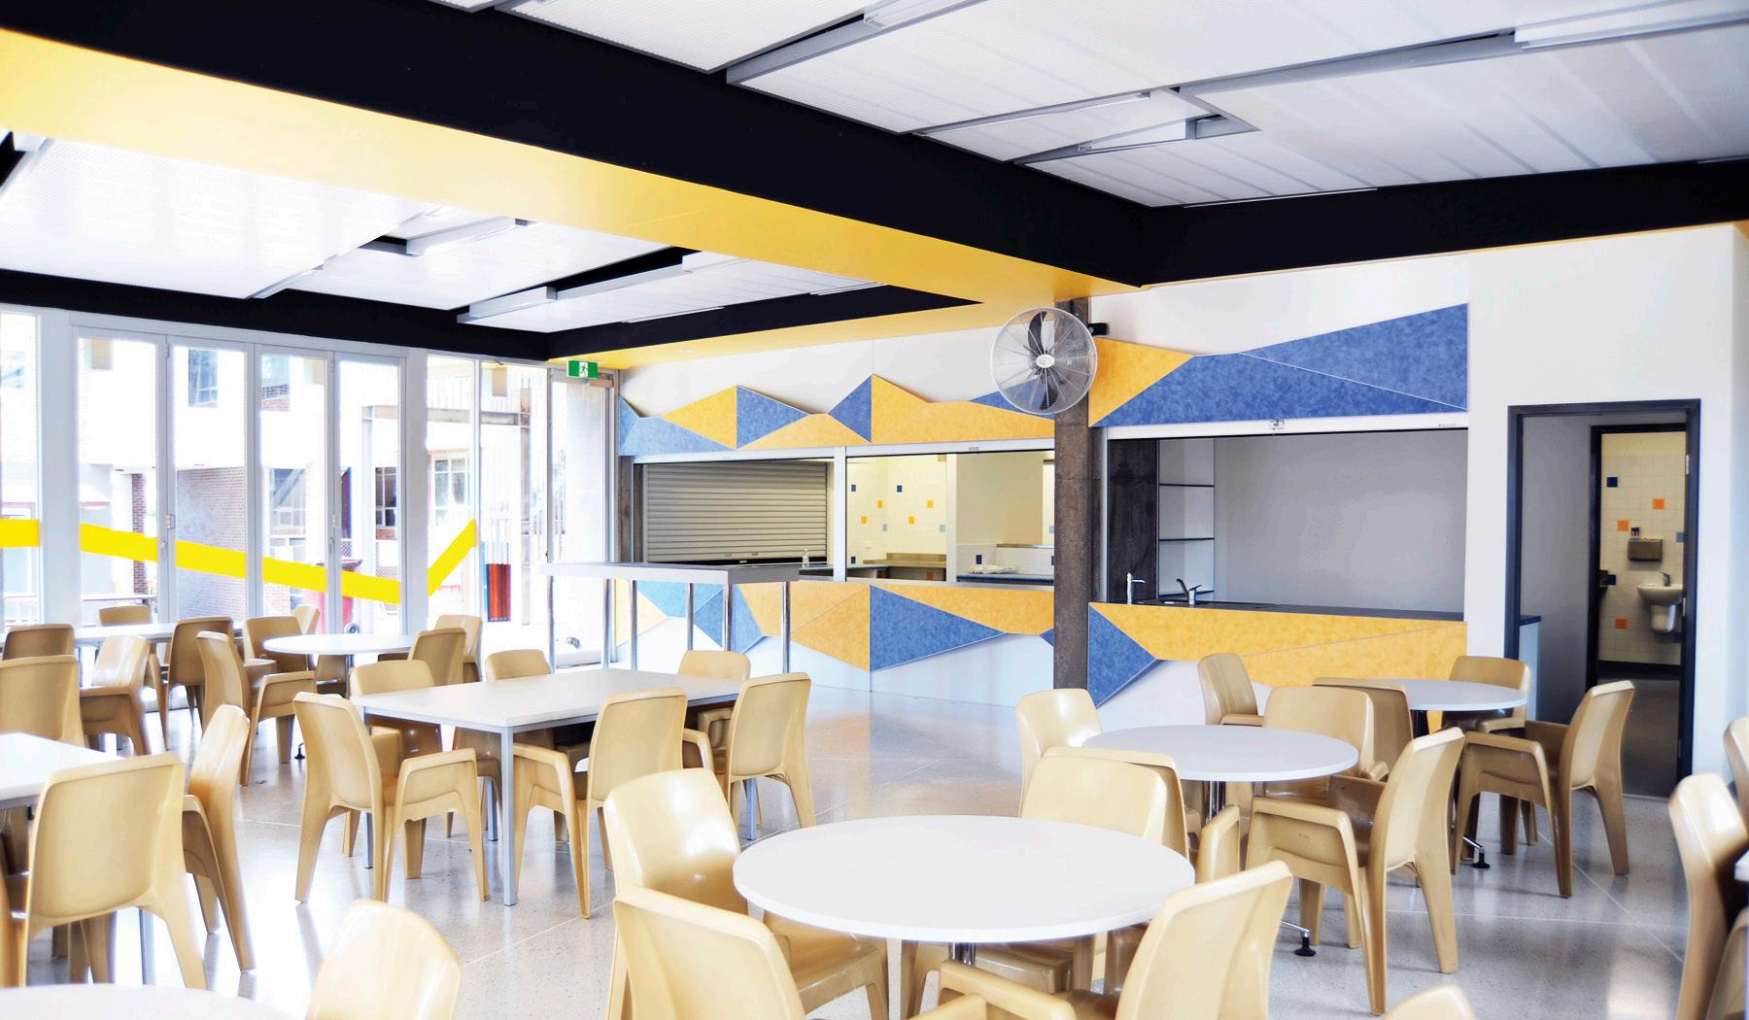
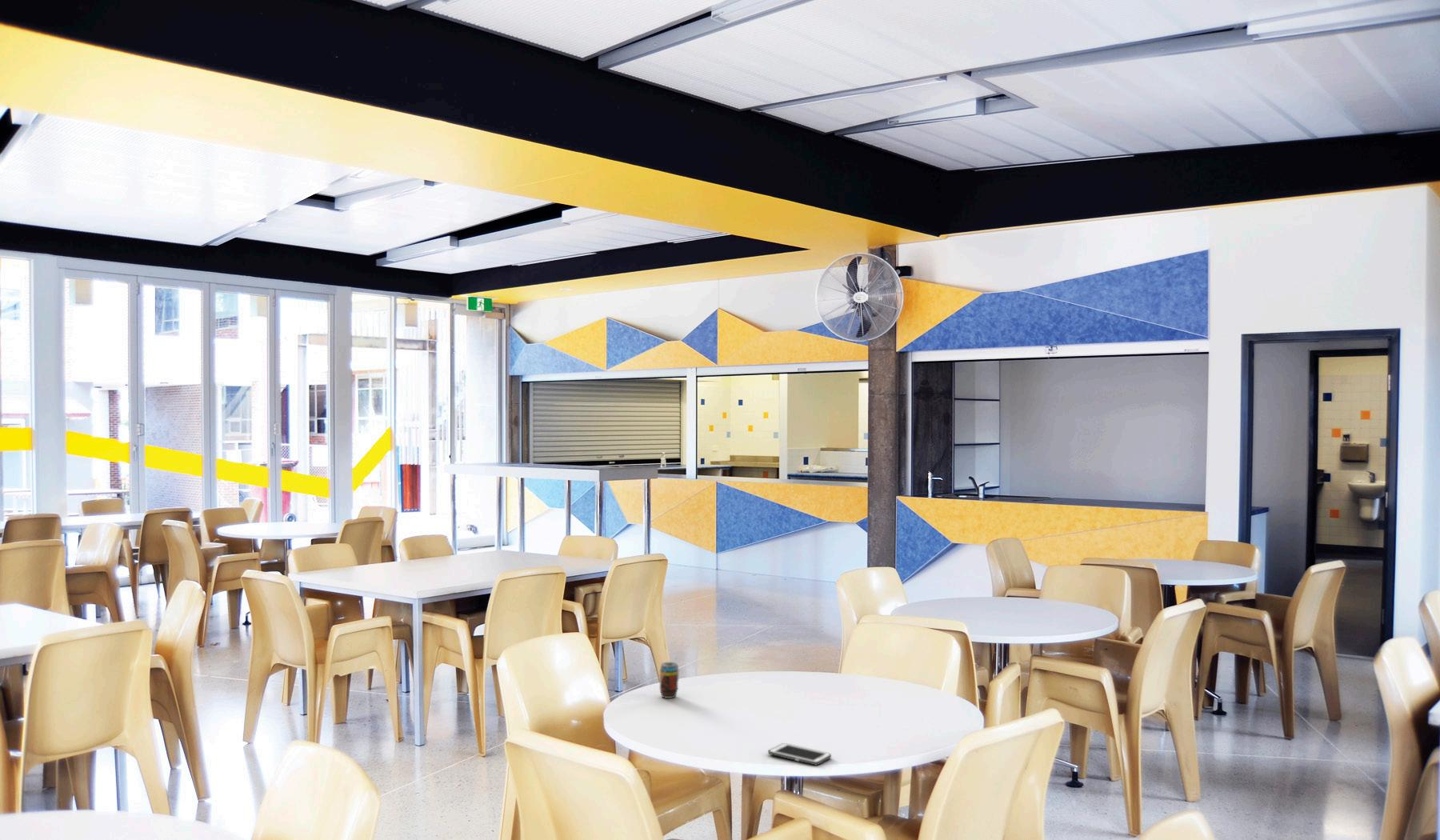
+ beverage can [659,658,679,699]
+ cell phone [767,742,832,766]
